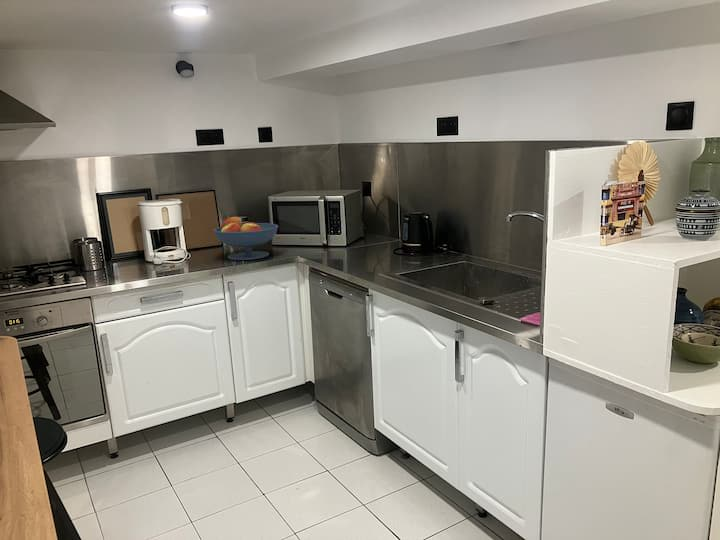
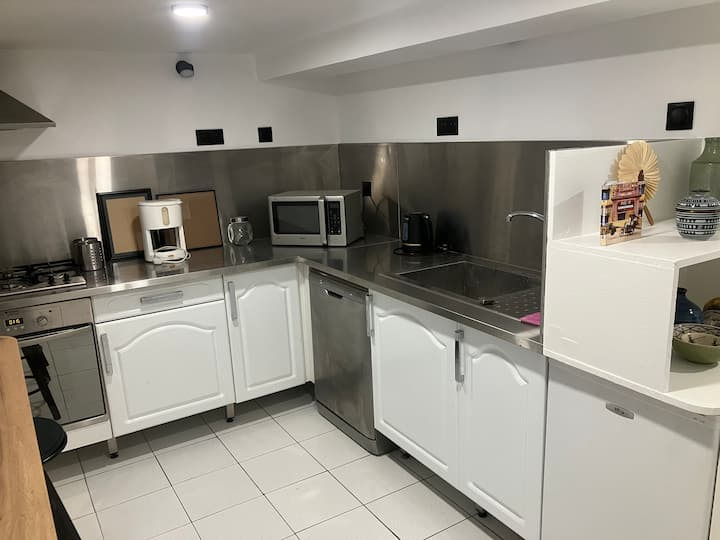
- fruit bowl [212,216,279,261]
